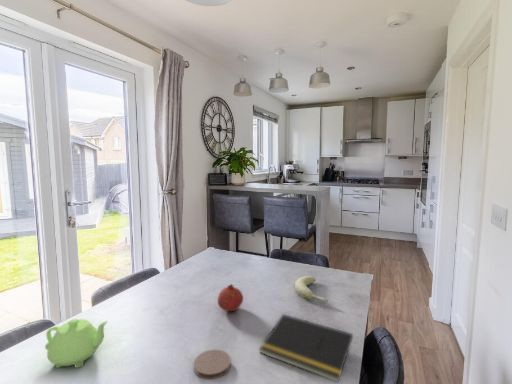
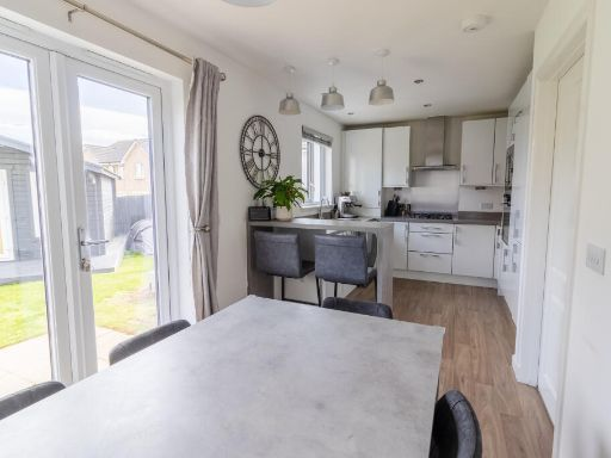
- teapot [44,318,109,369]
- notepad [258,313,354,383]
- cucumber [294,275,329,304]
- coaster [193,349,232,380]
- fruit [217,283,244,312]
